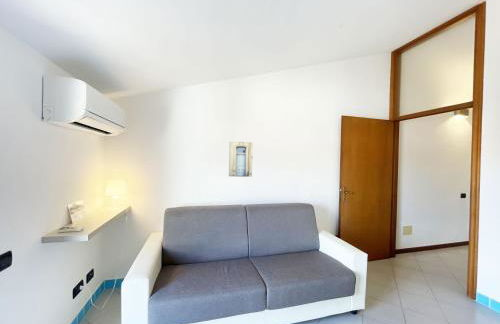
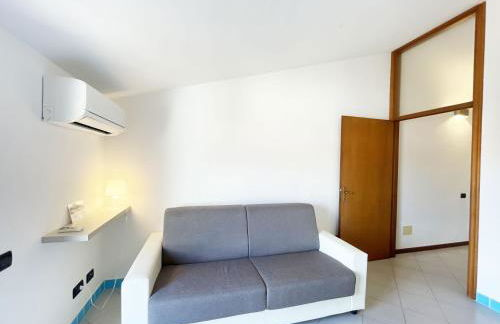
- wall art [228,141,254,178]
